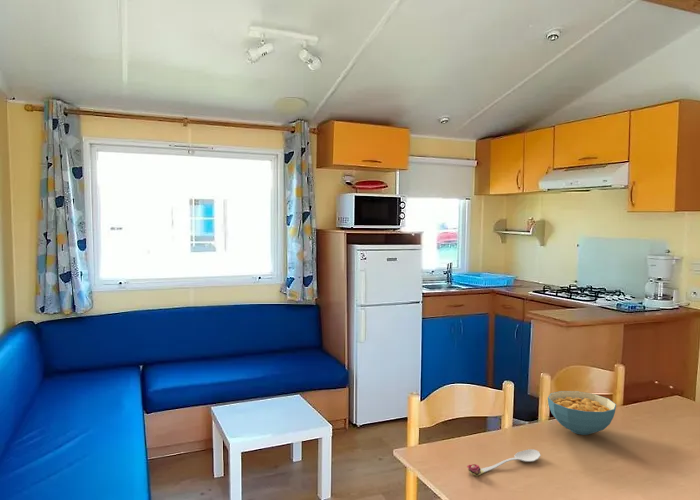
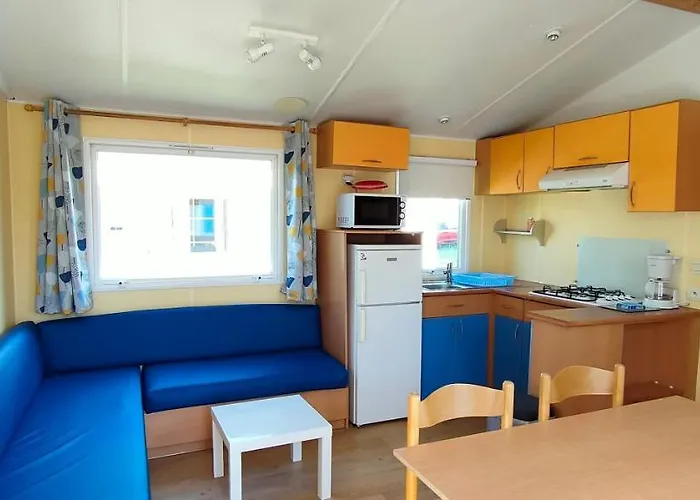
- cereal bowl [547,390,617,436]
- spoon [466,448,542,477]
